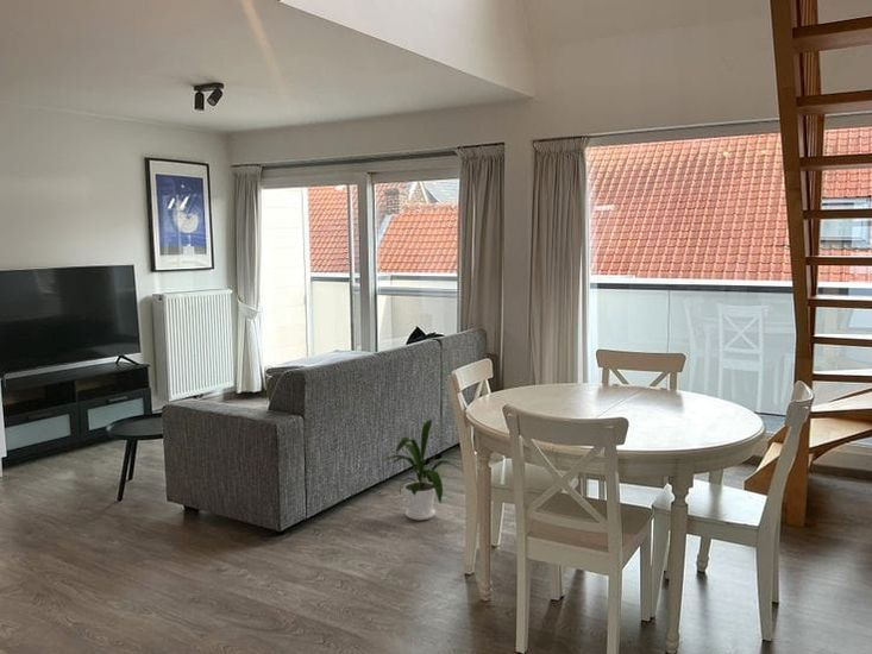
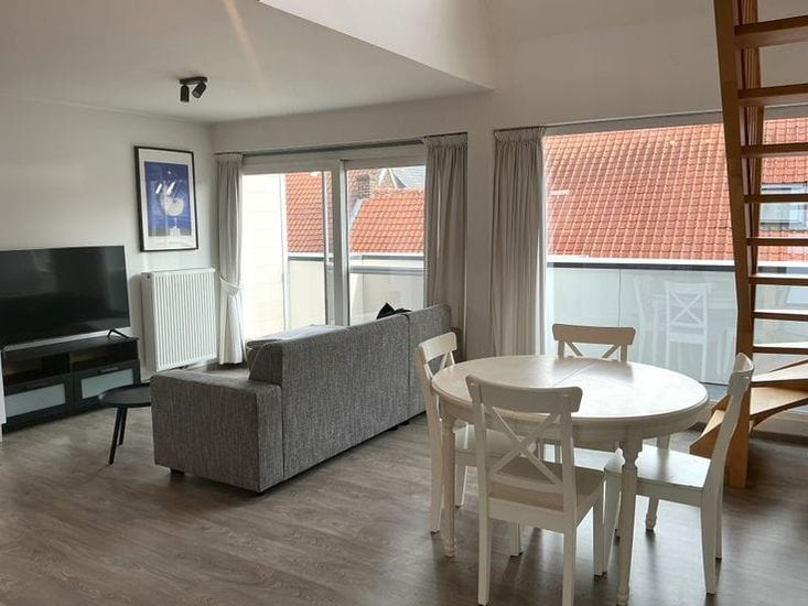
- house plant [383,419,463,521]
